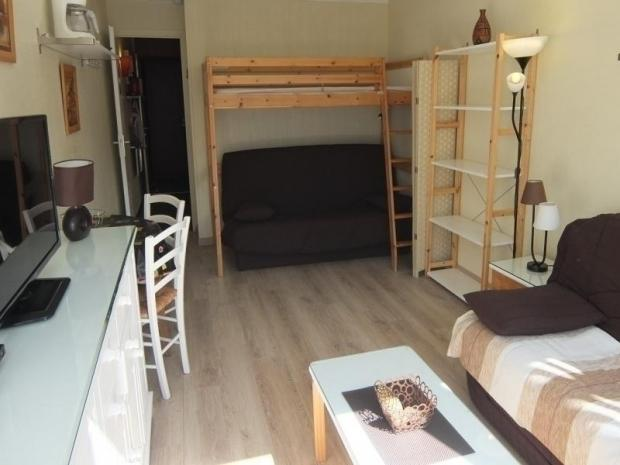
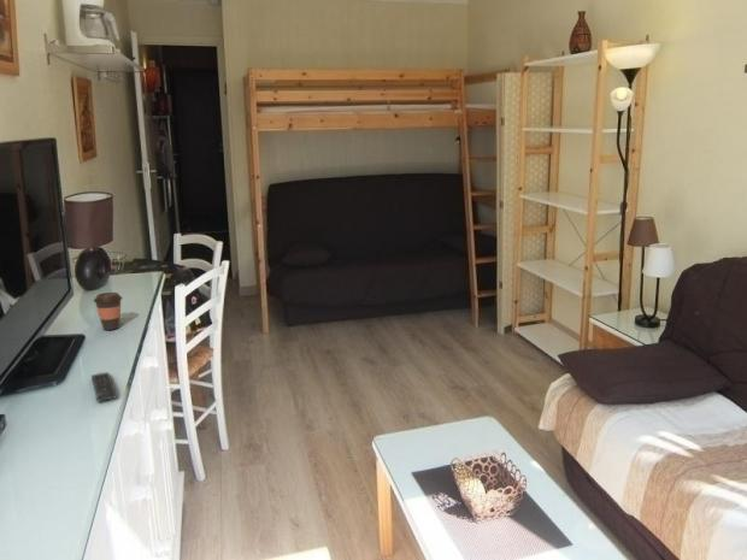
+ coffee cup [93,291,124,331]
+ remote control [90,371,118,402]
